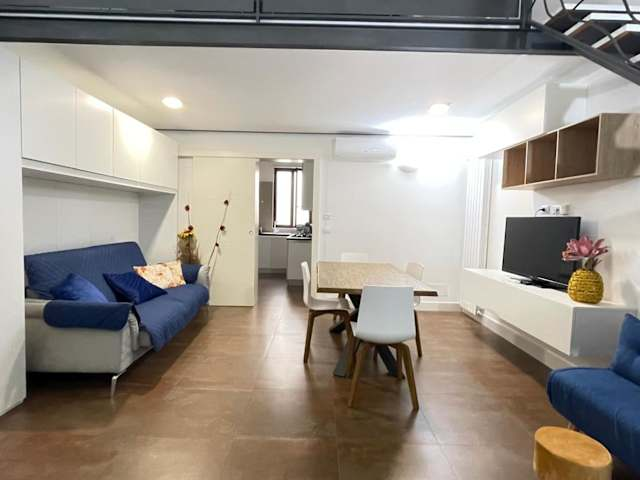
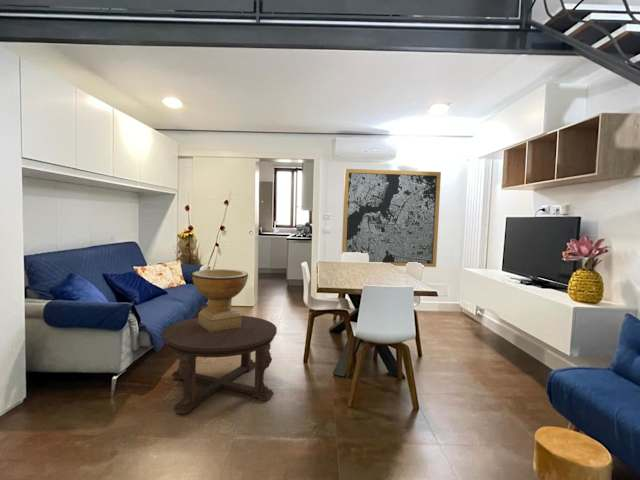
+ coffee table [161,315,278,415]
+ decorative bowl [191,268,249,332]
+ wall art [341,168,442,268]
